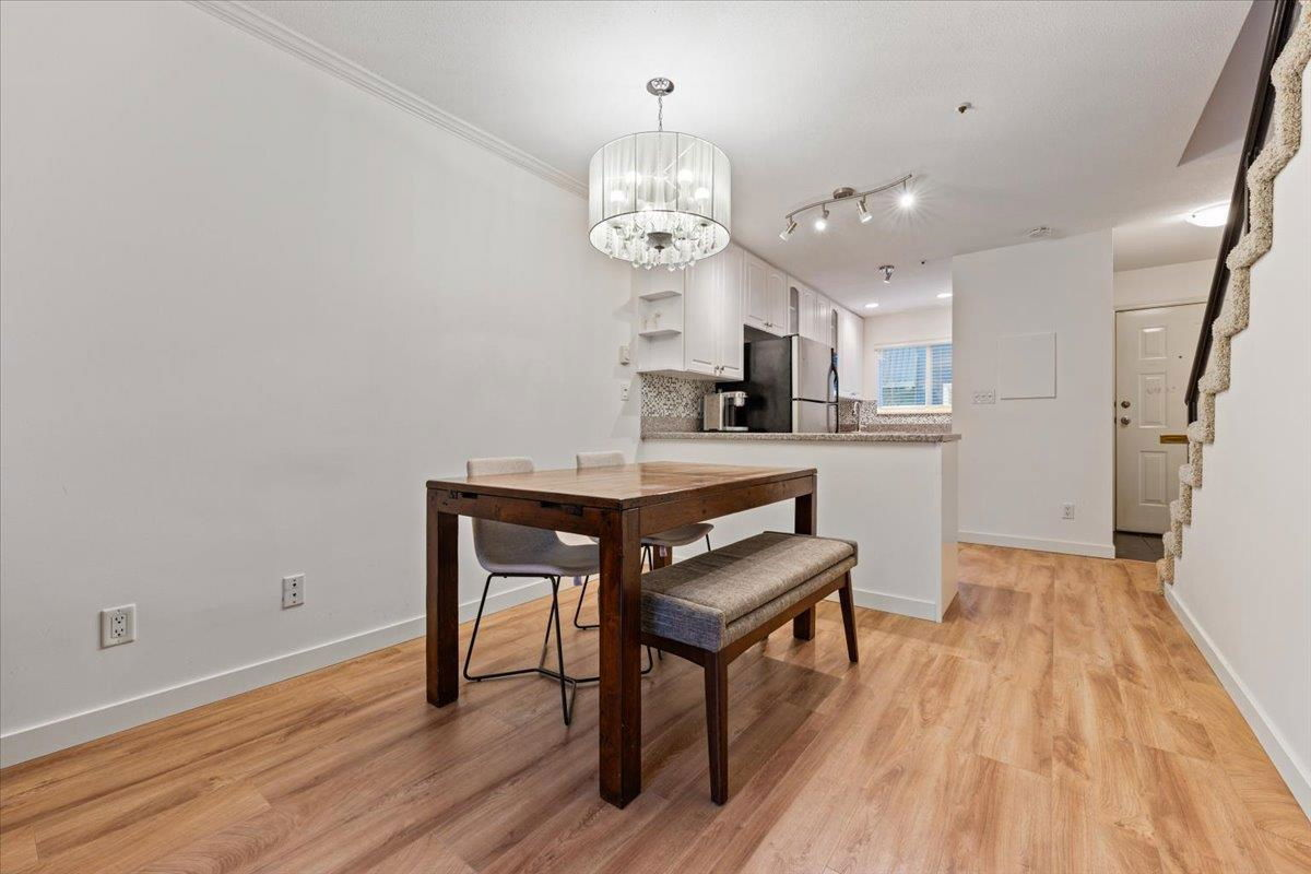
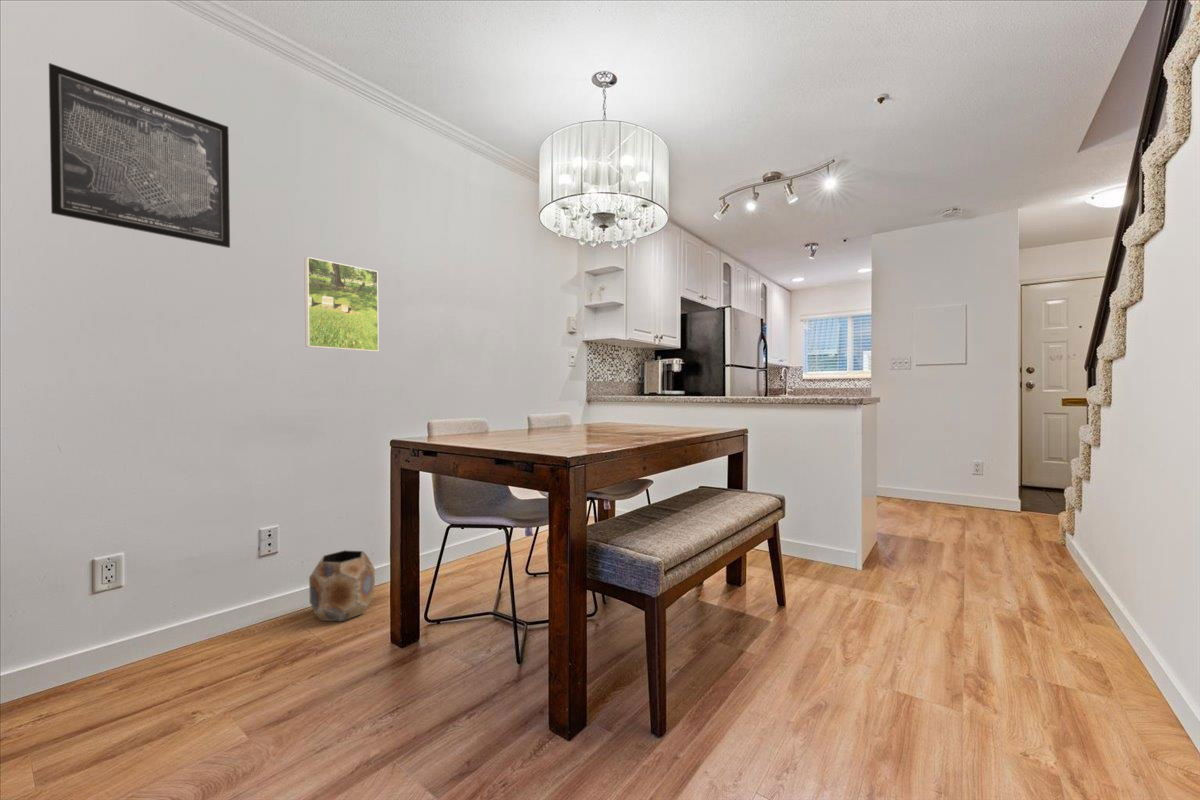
+ wall art [48,62,231,249]
+ planter [308,549,376,623]
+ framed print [303,256,380,353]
